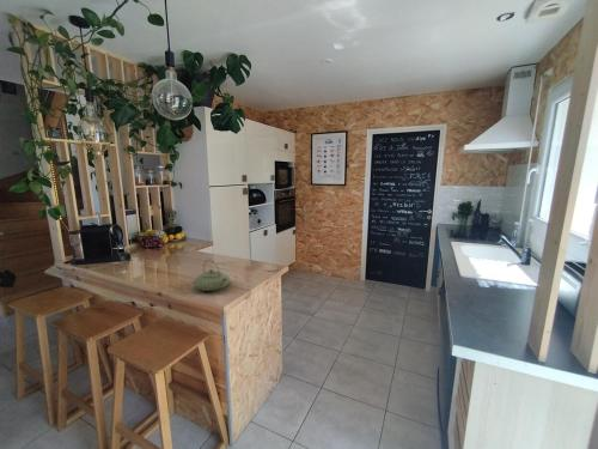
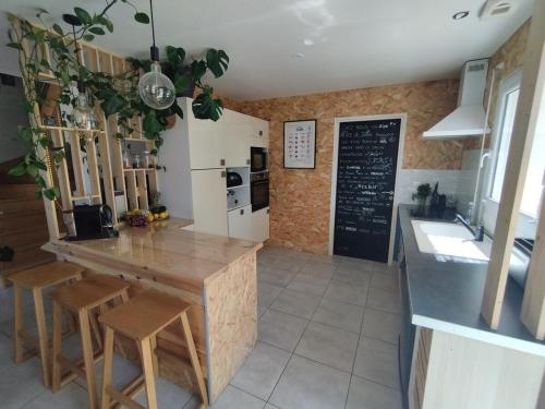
- teapot [191,259,231,292]
